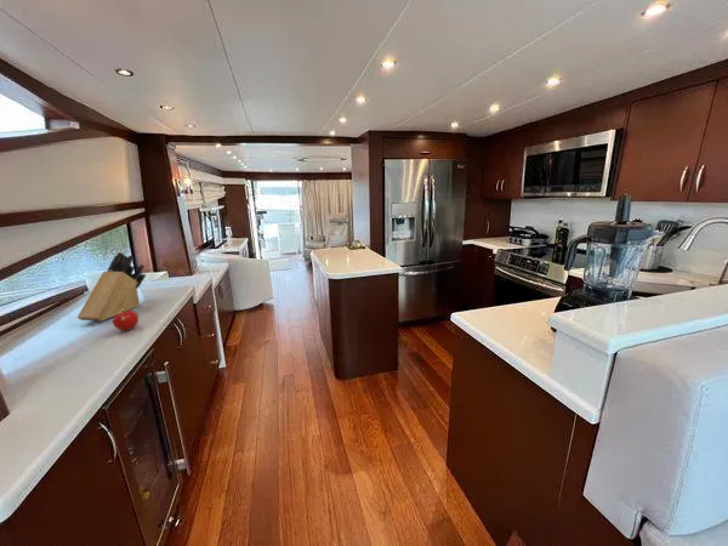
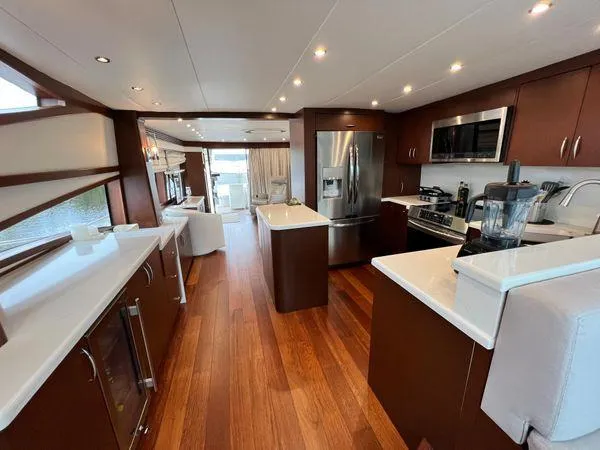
- fruit [112,309,140,331]
- knife block [76,251,147,322]
